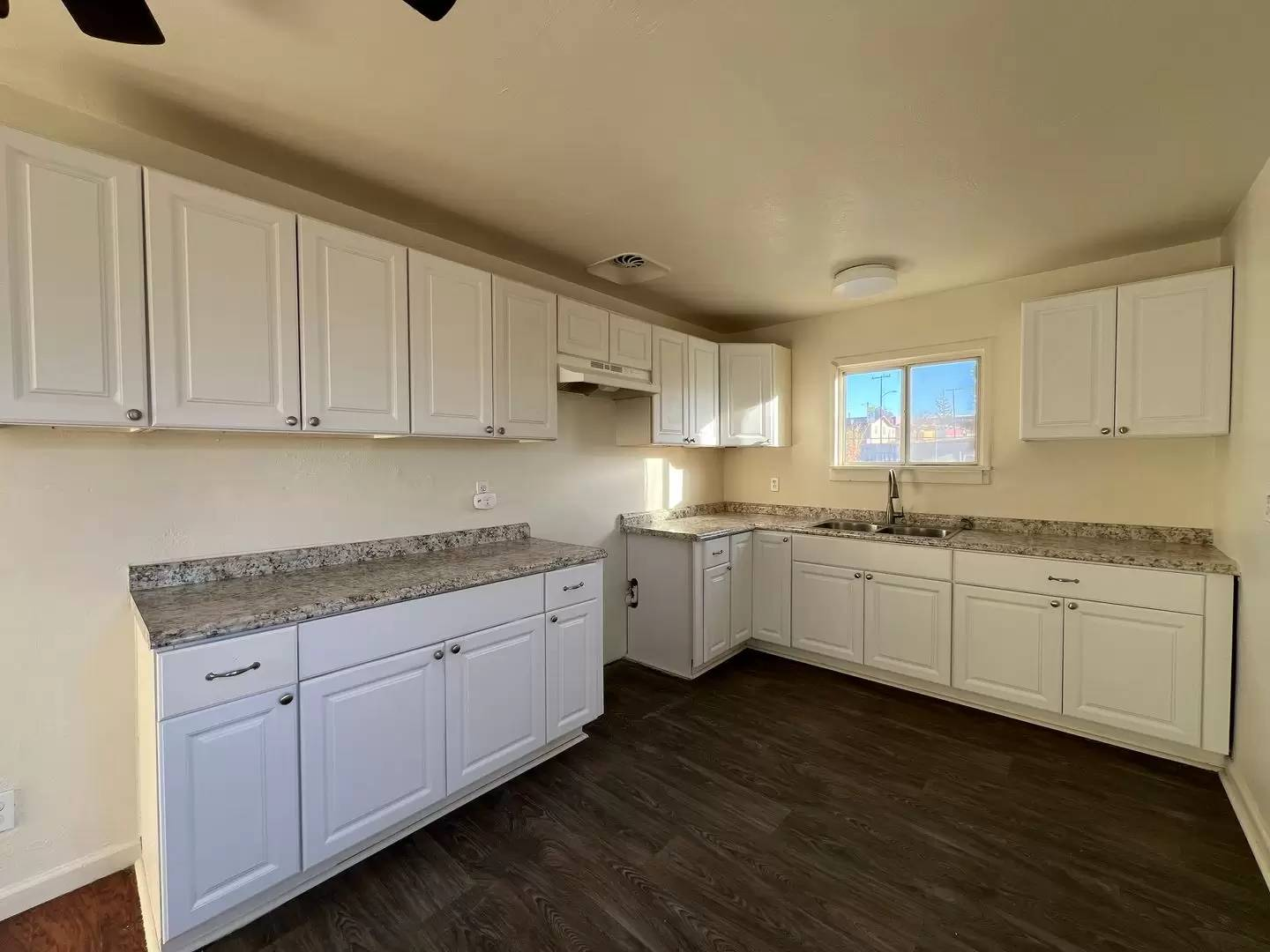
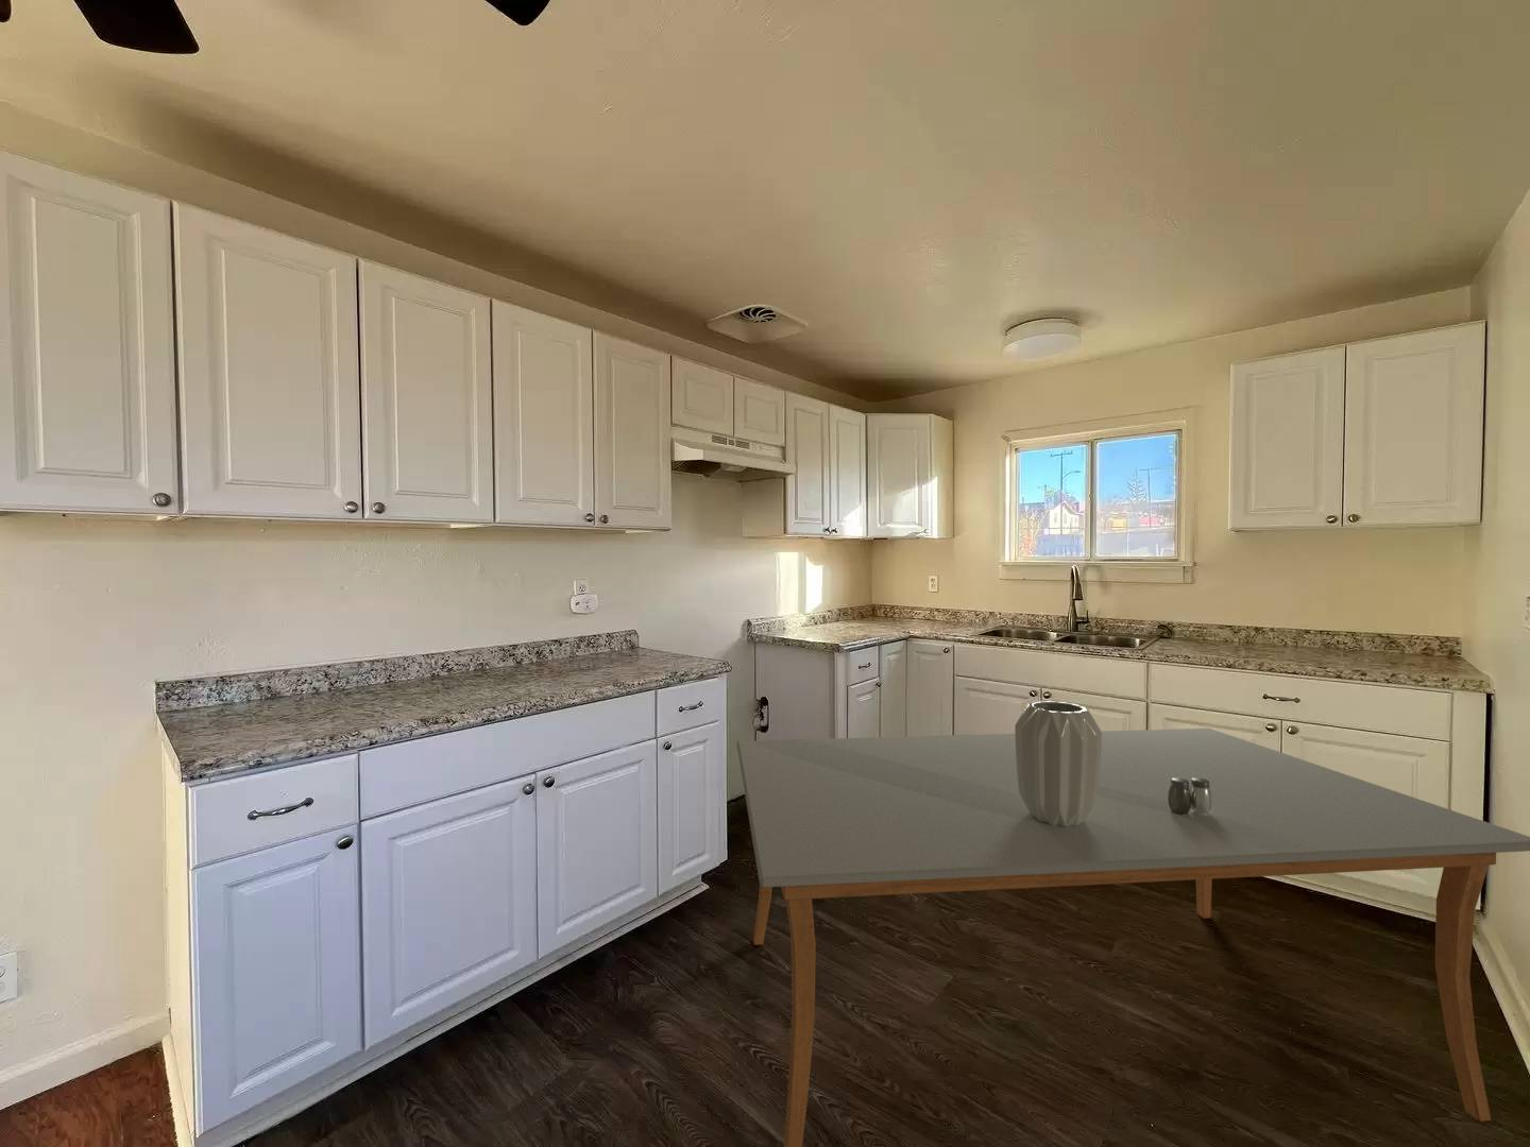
+ dining table [736,728,1530,1147]
+ vase [1013,700,1102,827]
+ salt and pepper shaker [1167,777,1211,816]
